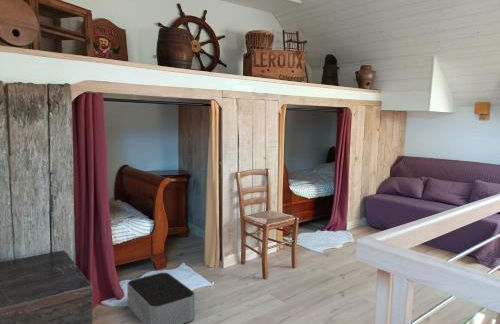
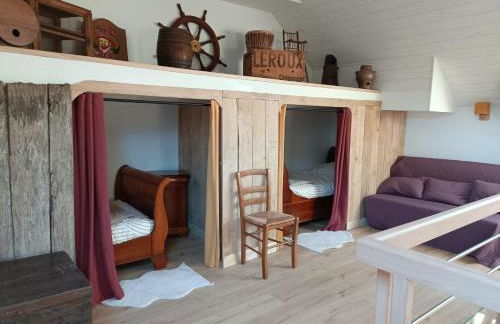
- storage bin [126,272,196,324]
